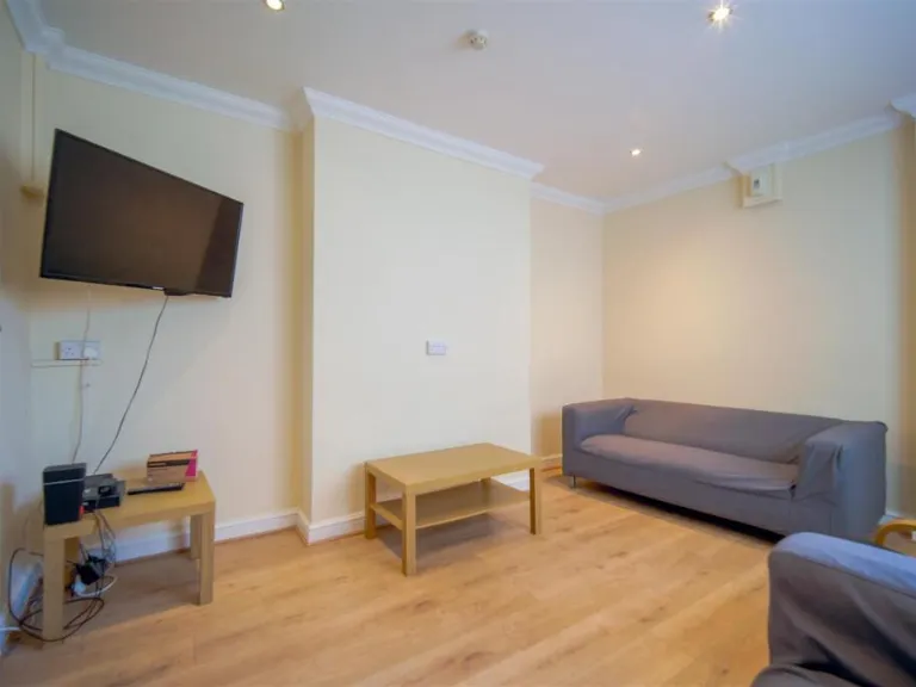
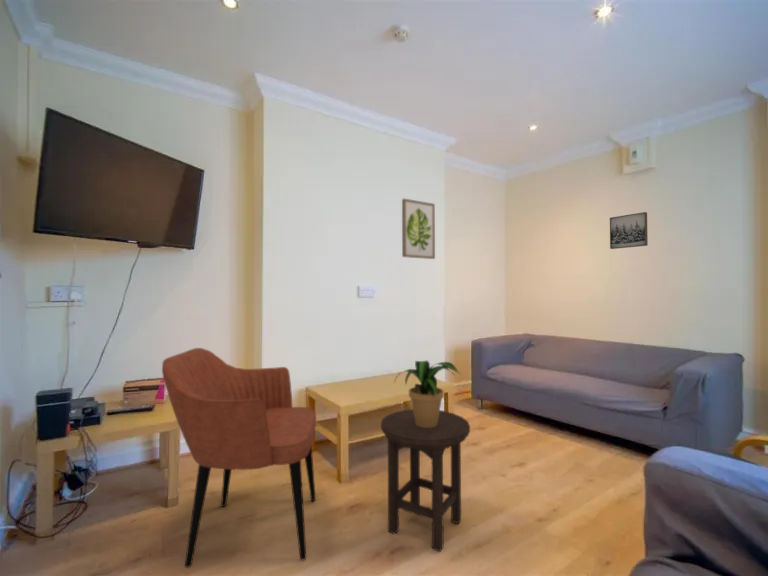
+ stool [380,408,471,553]
+ wall art [609,211,649,250]
+ potted plant [393,360,462,428]
+ armchair [161,347,317,569]
+ wall art [401,198,436,260]
